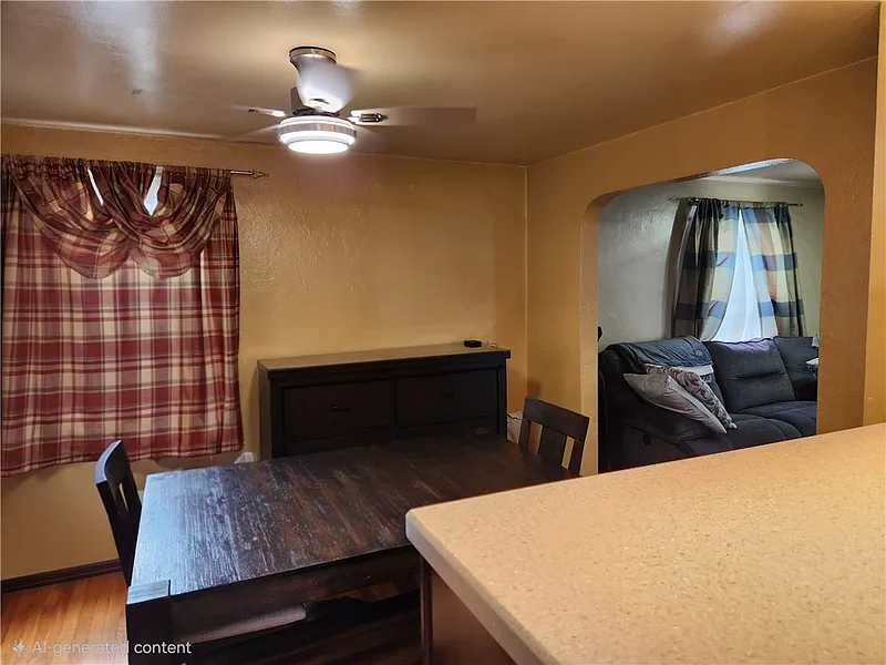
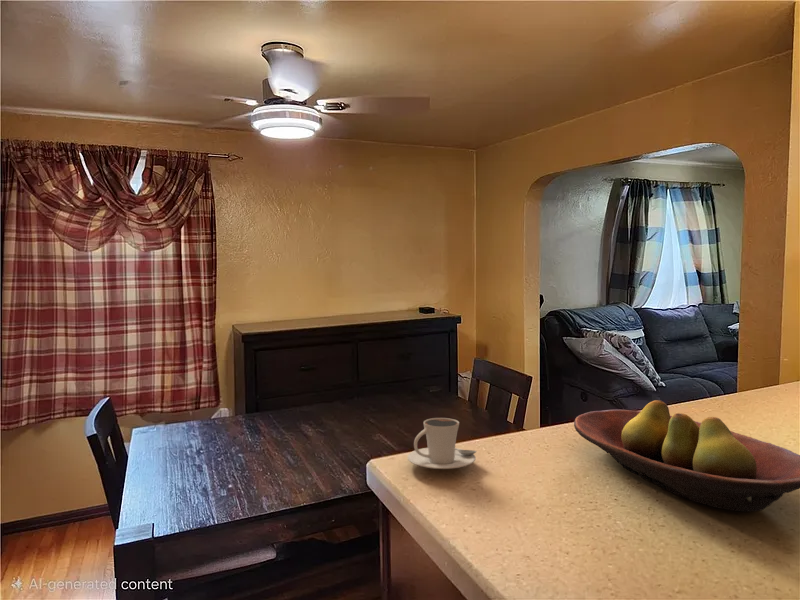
+ cappuccino [406,417,478,470]
+ fruit bowl [573,399,800,513]
